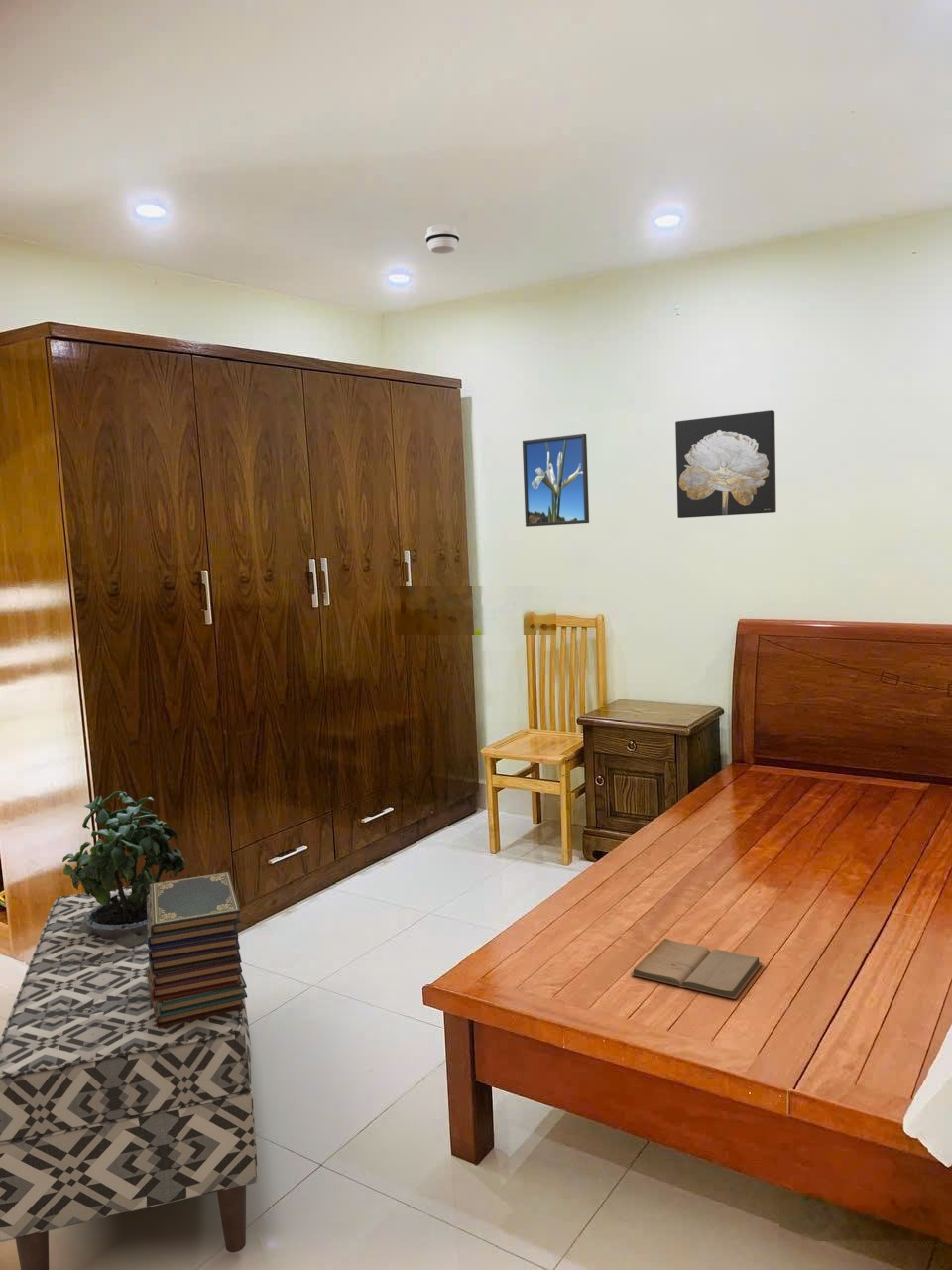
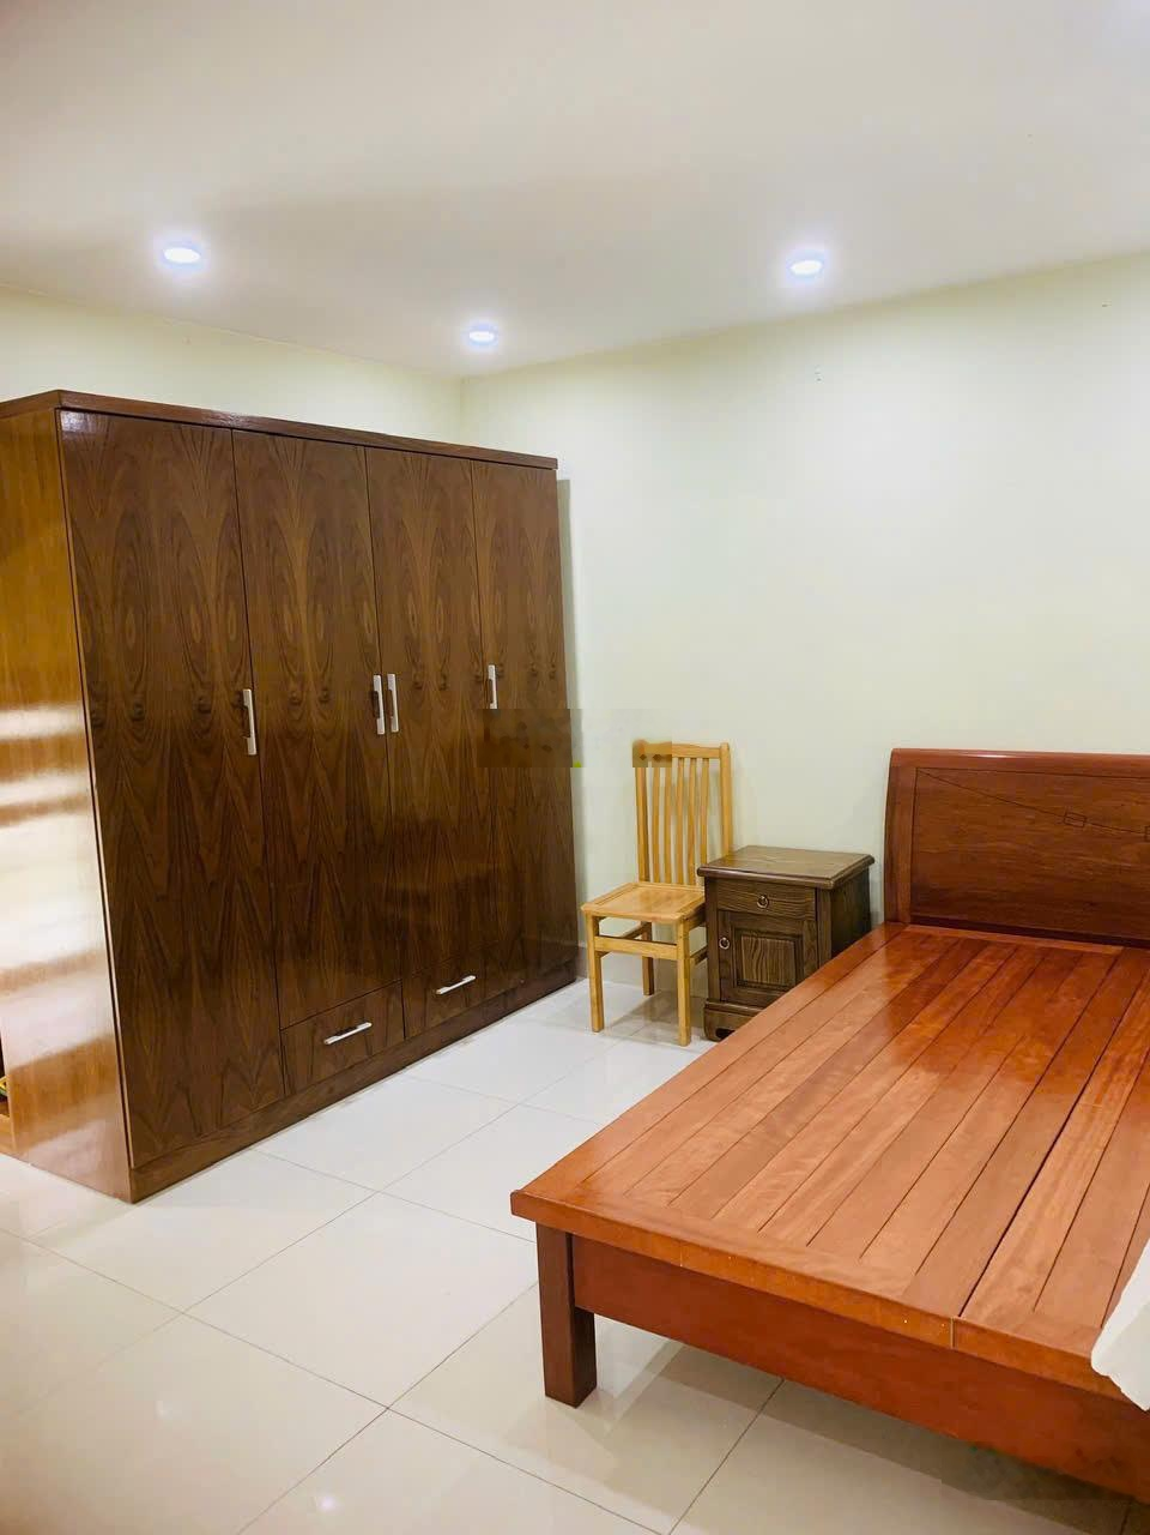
- book [630,938,763,1000]
- smoke detector [424,223,460,255]
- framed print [522,433,590,528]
- bench [0,879,259,1270]
- wall art [674,409,777,519]
- potted plant [61,788,187,948]
- book stack [147,871,248,1028]
